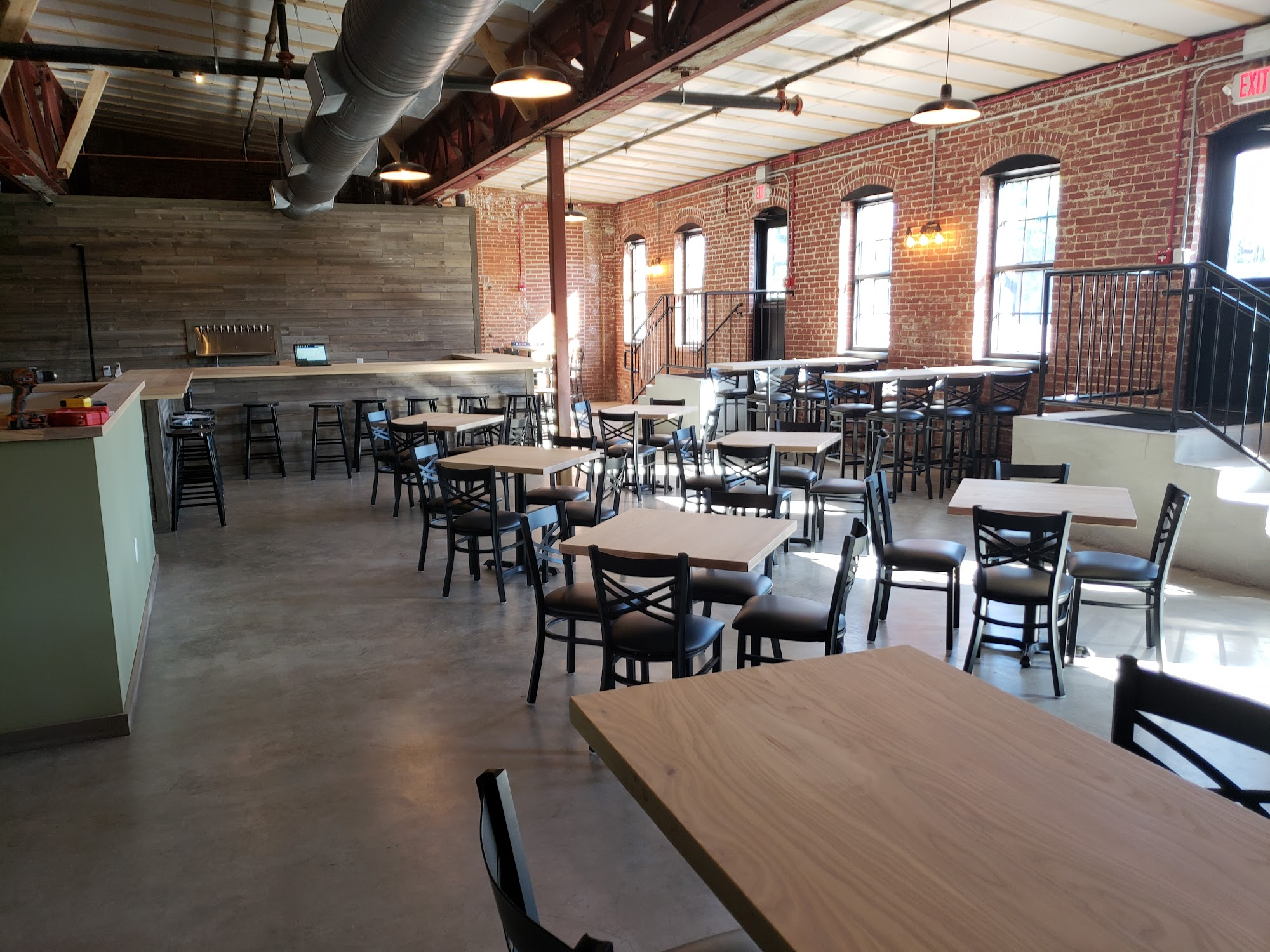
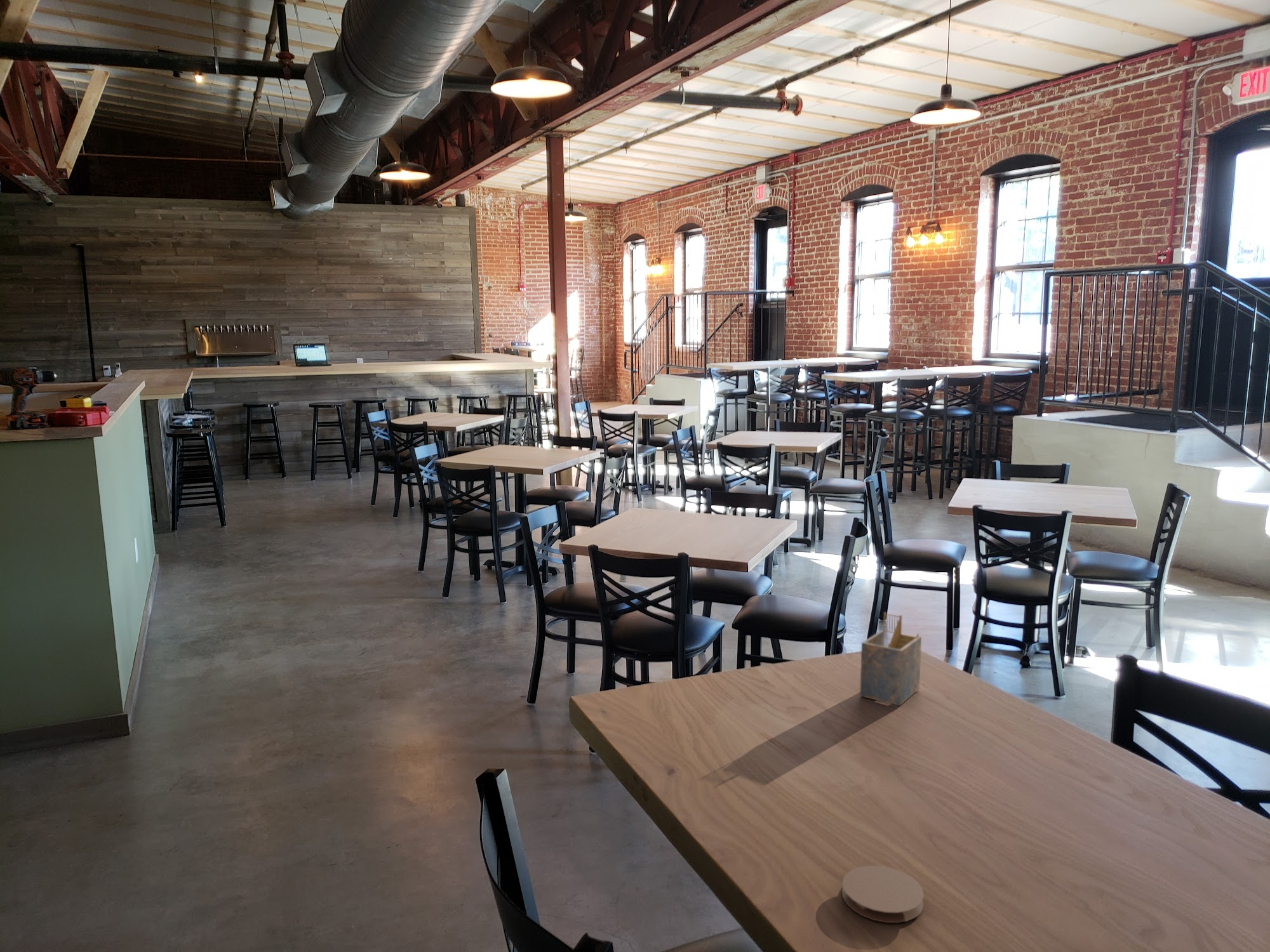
+ coaster [841,865,925,923]
+ napkin holder [859,612,922,706]
